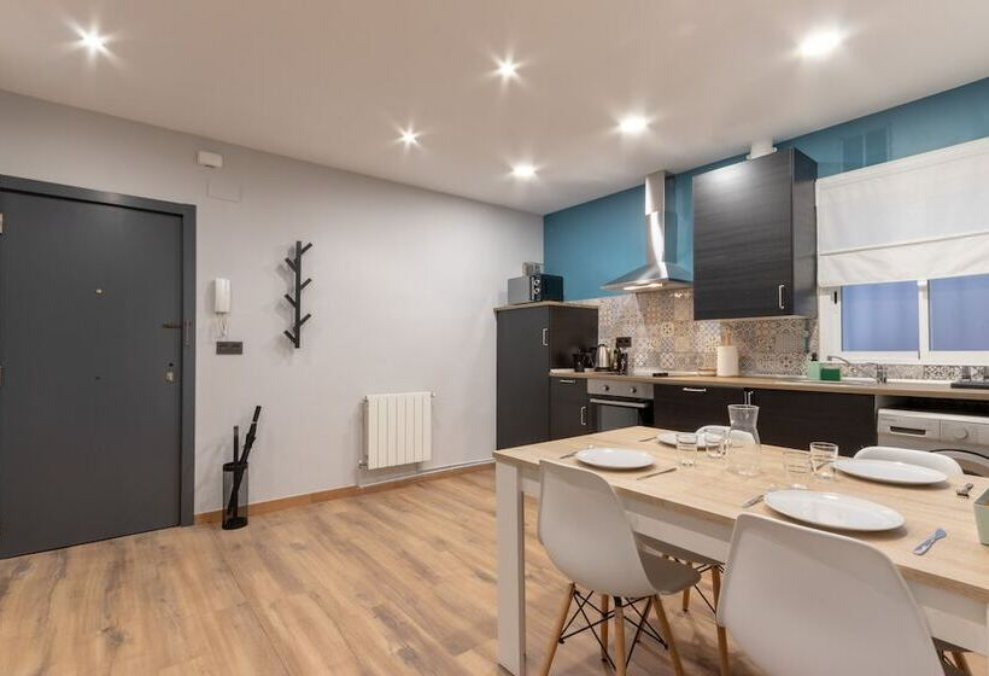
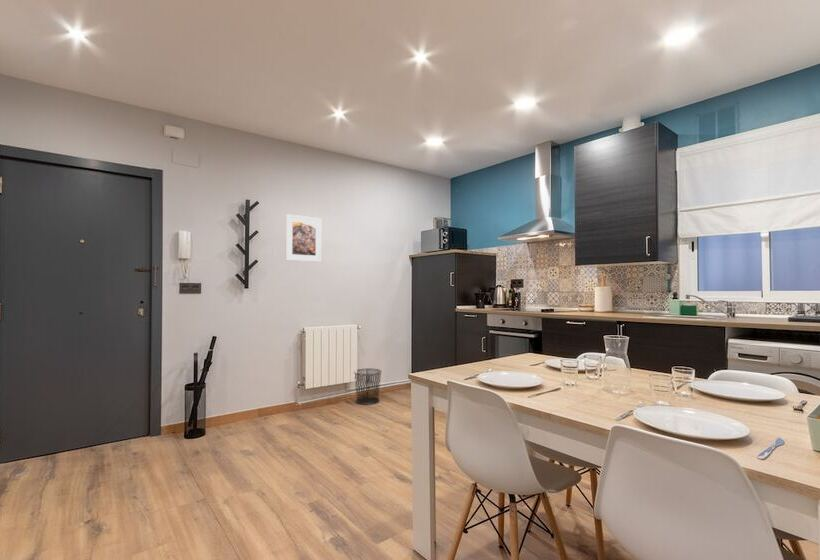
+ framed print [284,213,323,263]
+ waste bin [353,367,383,406]
